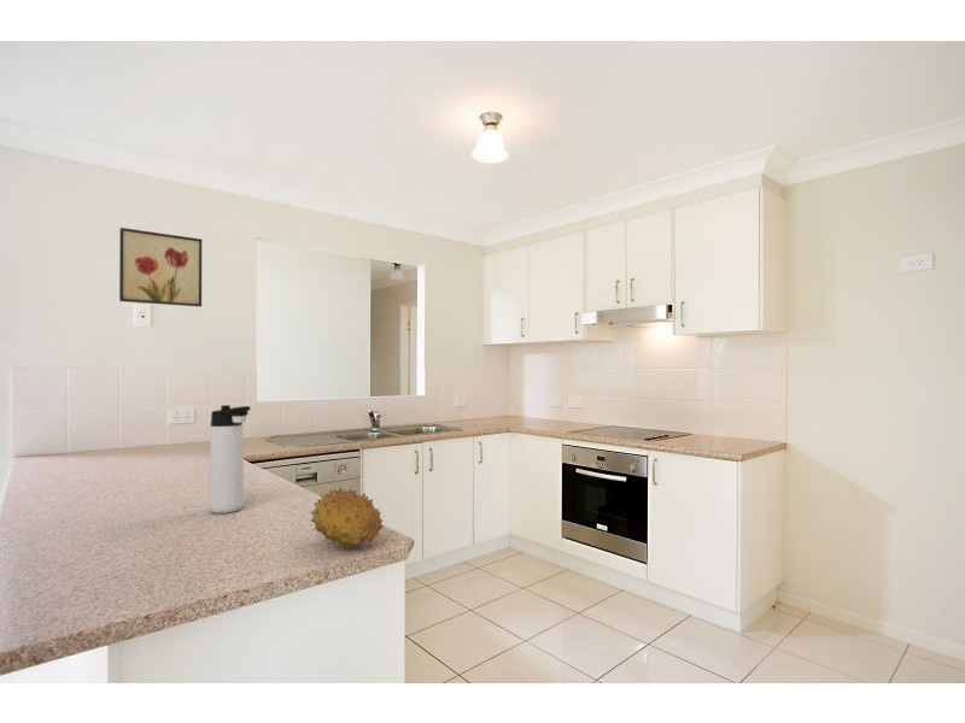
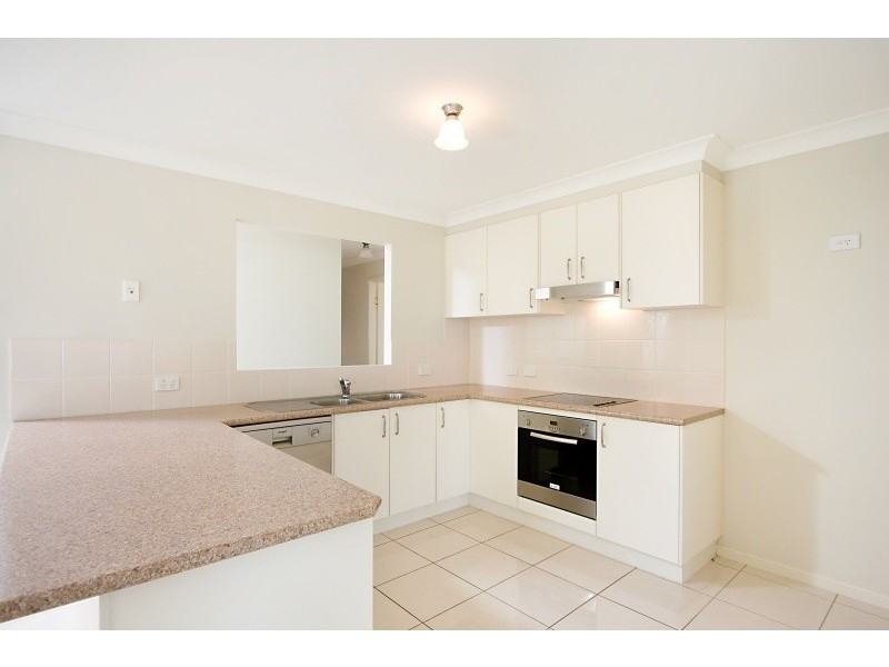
- thermos bottle [207,404,251,515]
- wall art [118,227,203,307]
- fruit [309,487,385,551]
